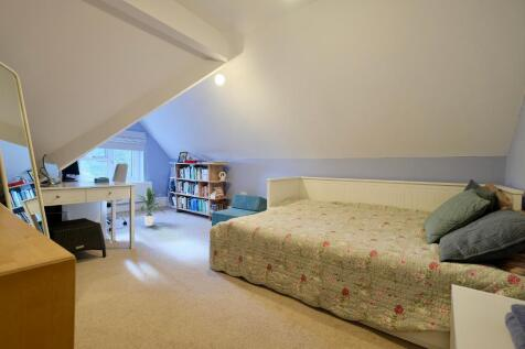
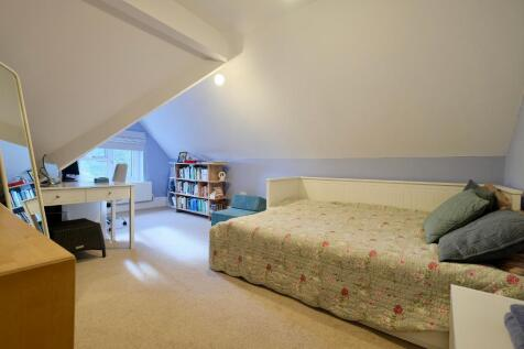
- indoor plant [135,186,167,227]
